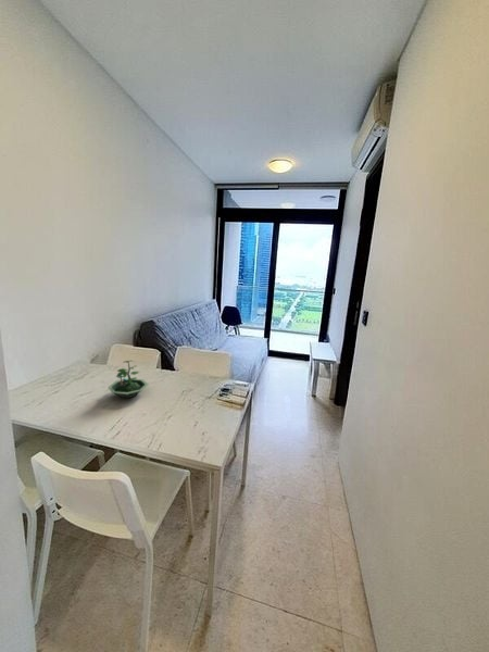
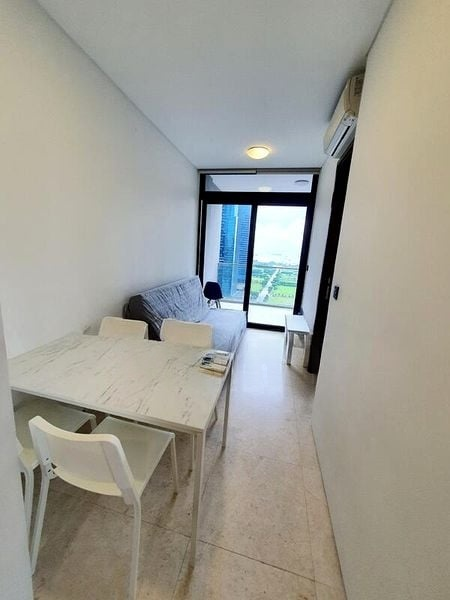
- terrarium [106,359,149,399]
